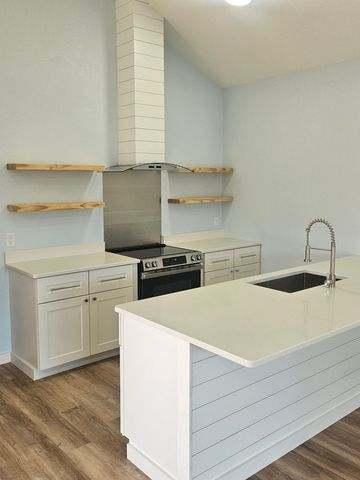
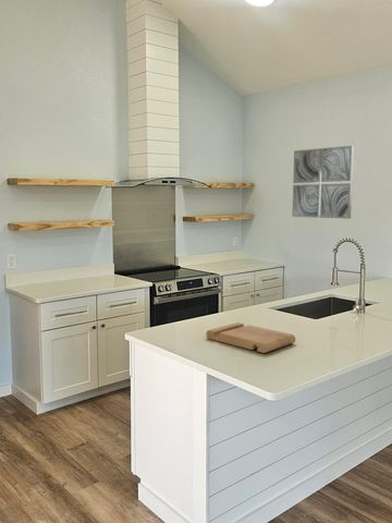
+ wall art [292,145,355,220]
+ cutting board [205,321,296,354]
